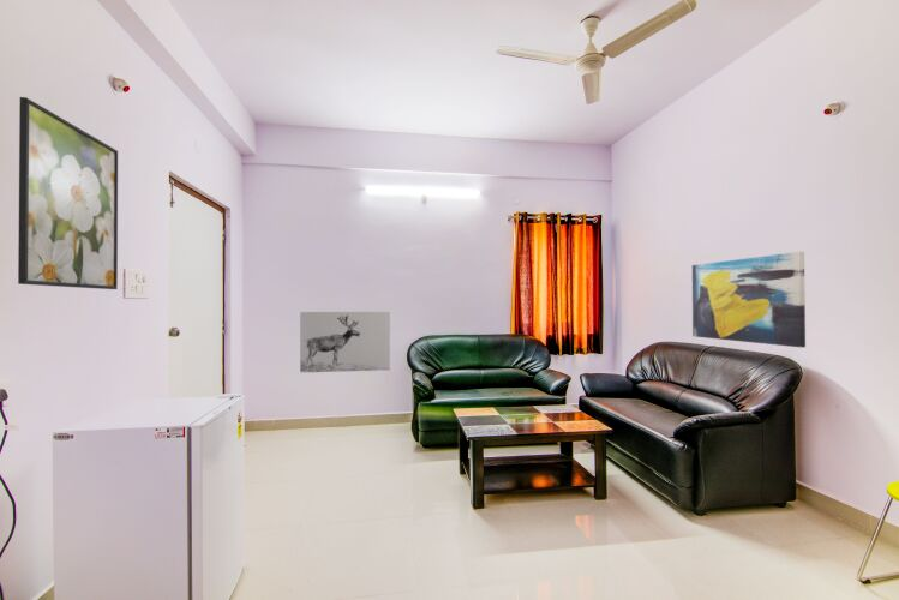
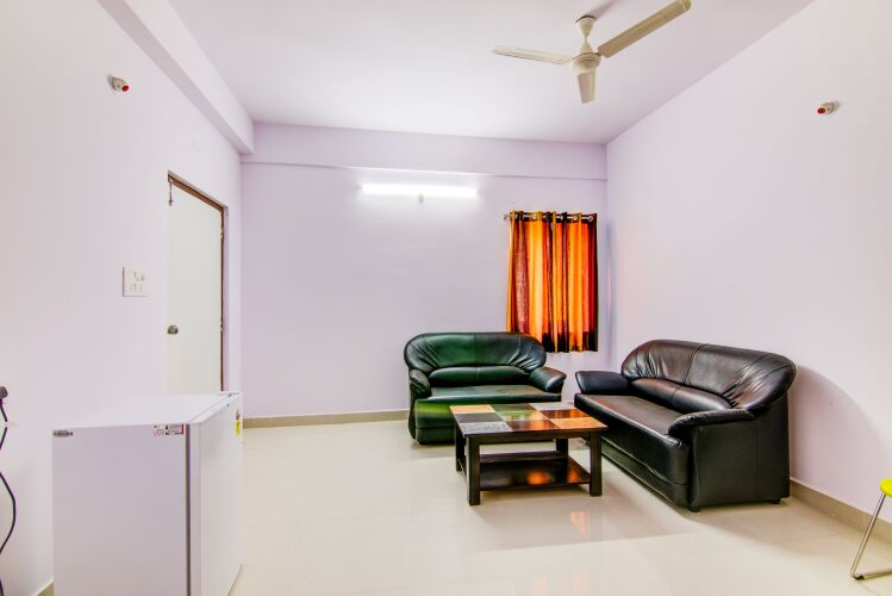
- wall art [299,311,391,374]
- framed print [17,96,119,290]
- wall art [691,251,807,348]
